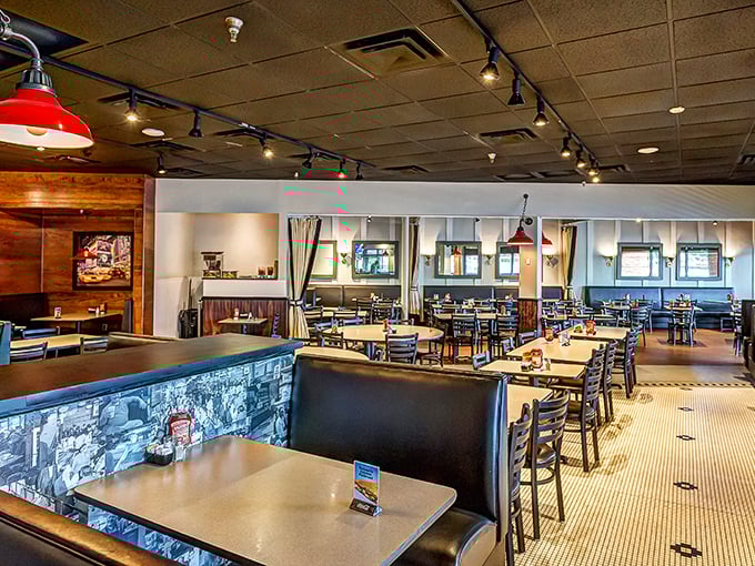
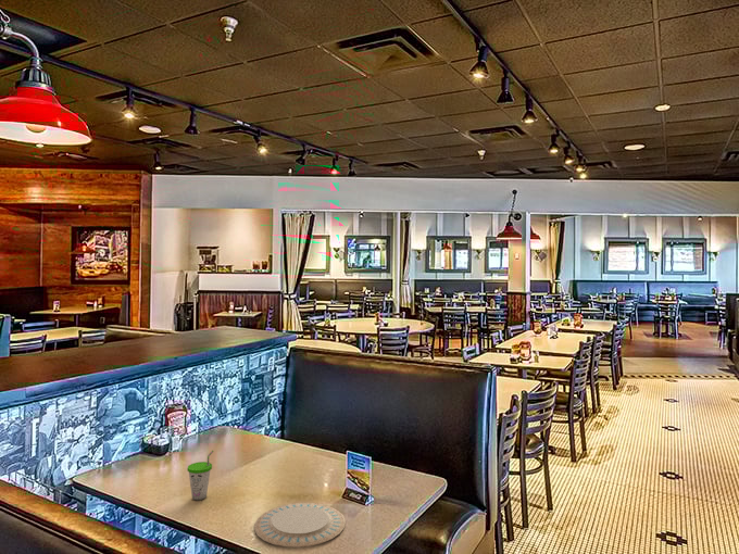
+ cup [186,450,214,501]
+ chinaware [253,502,347,549]
